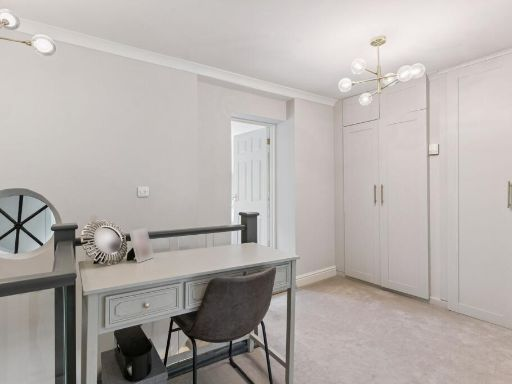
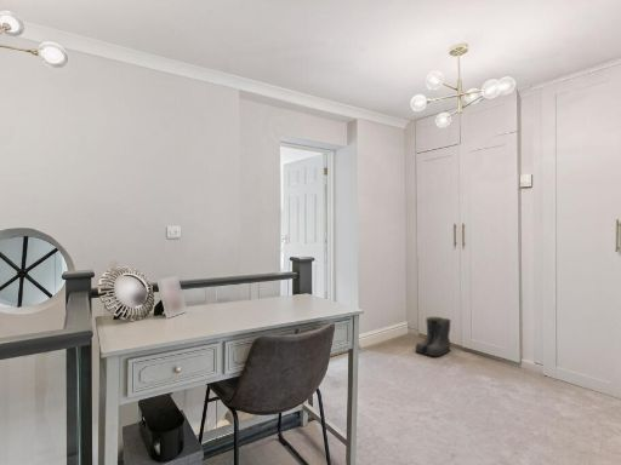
+ boots [414,316,454,357]
